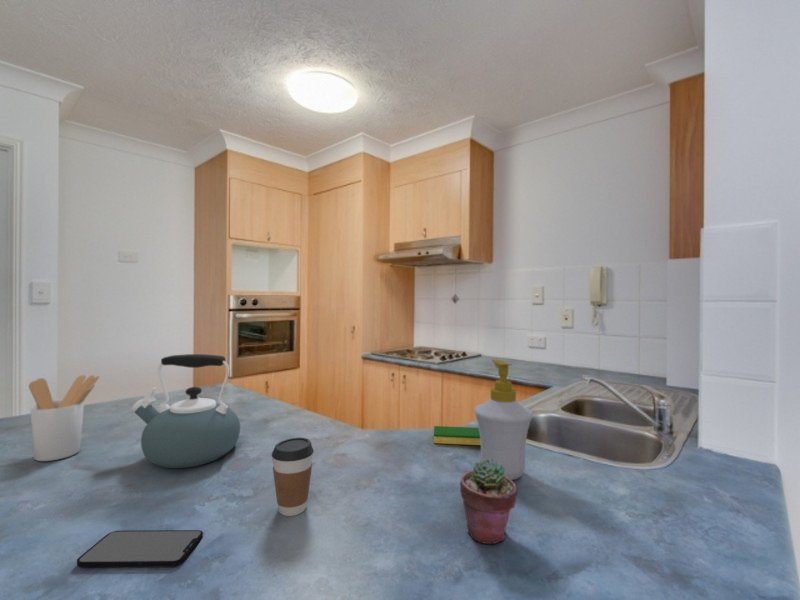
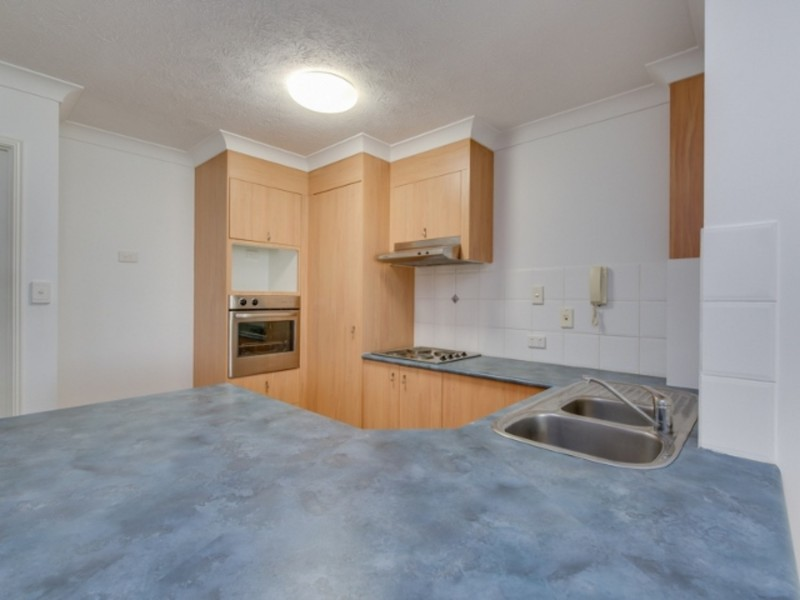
- kettle [130,353,241,469]
- dish sponge [433,425,481,446]
- potted succulent [459,459,518,545]
- coffee cup [271,437,315,517]
- utensil holder [28,374,100,462]
- smartphone [76,529,204,568]
- soap bottle [473,358,534,481]
